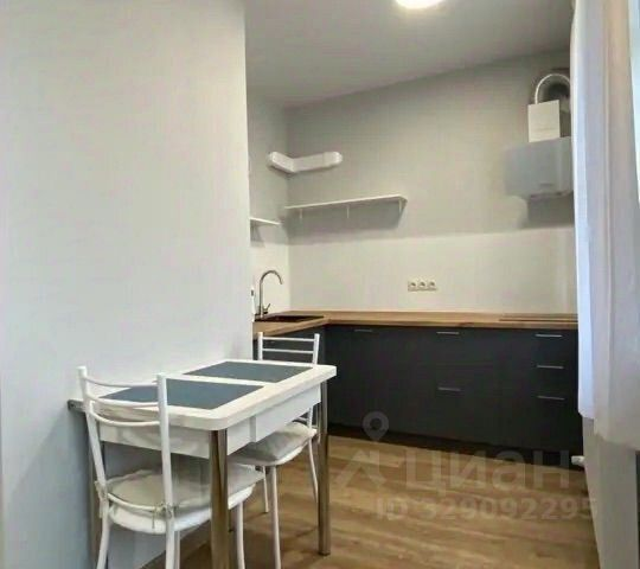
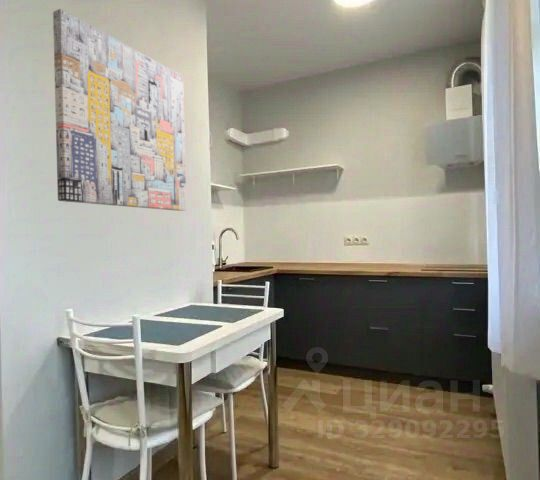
+ wall art [52,8,187,212]
